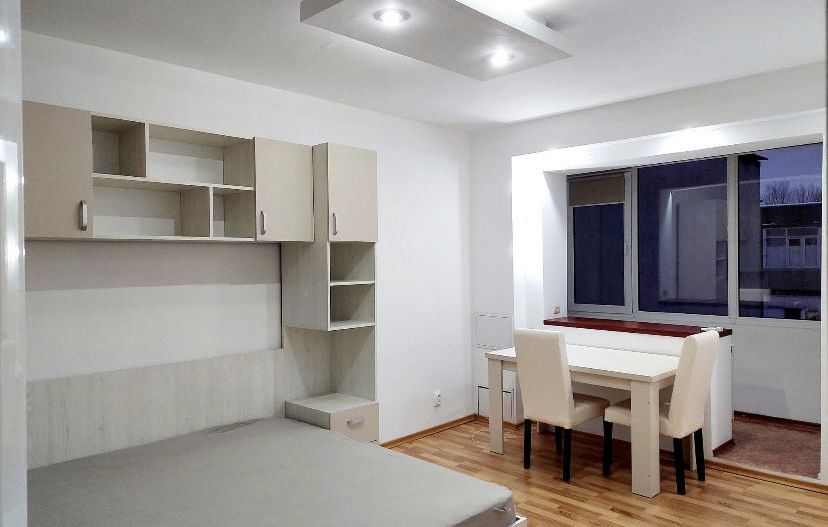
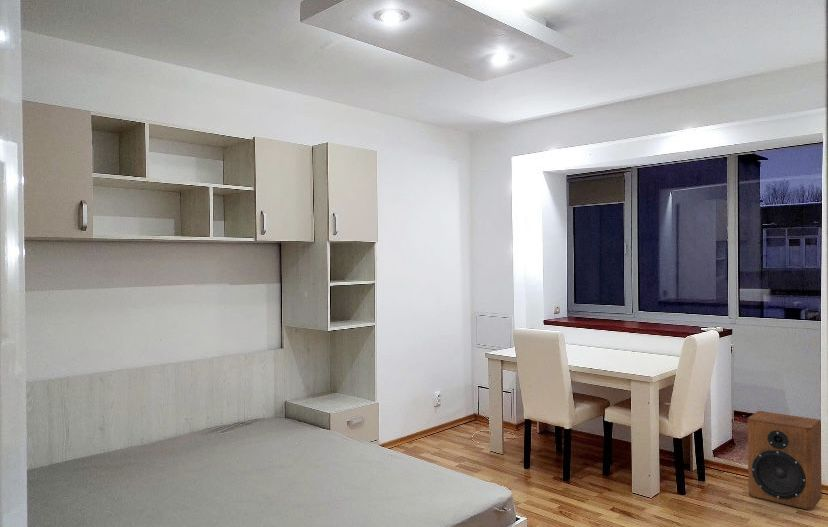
+ speaker [747,410,823,510]
